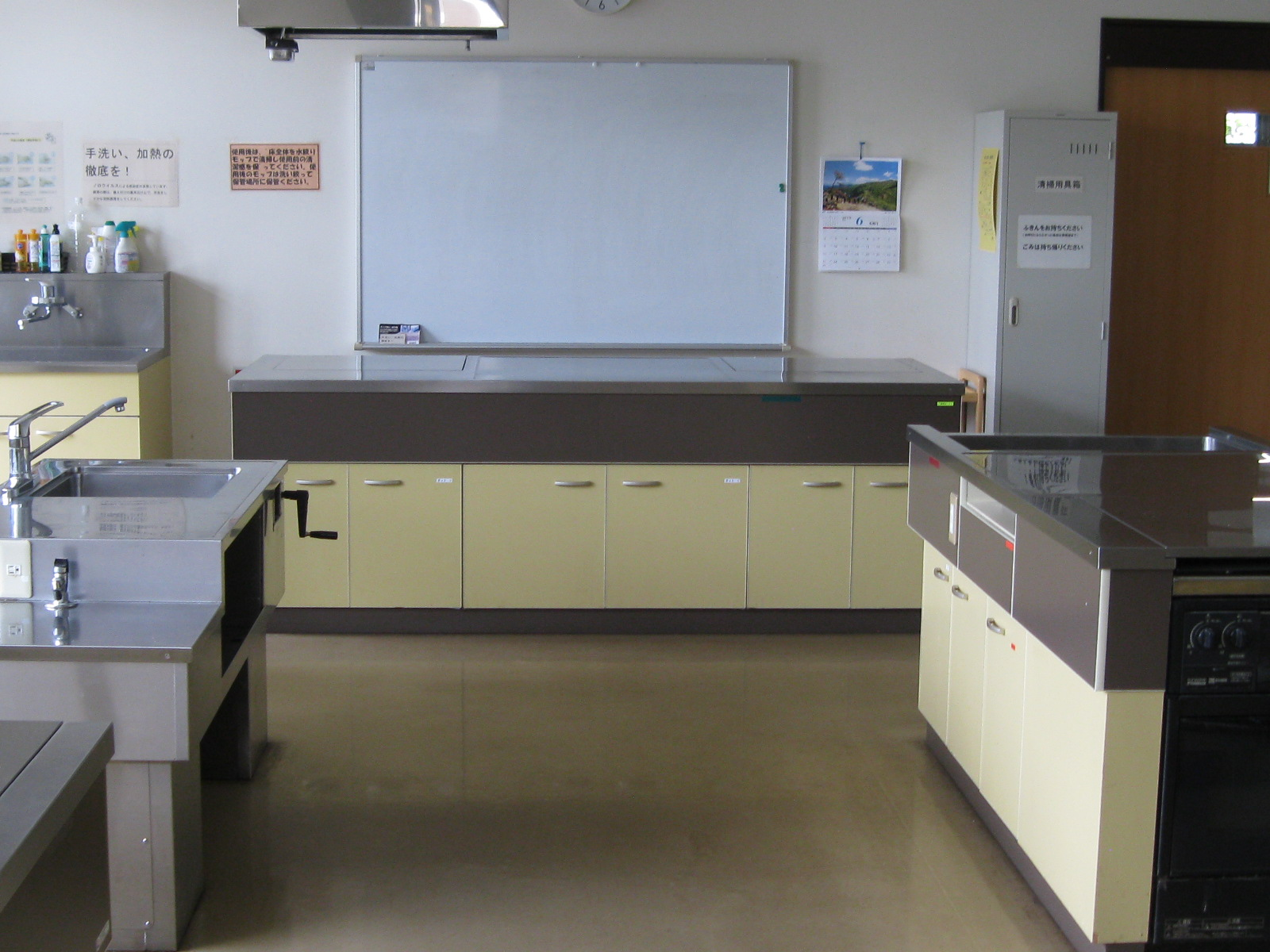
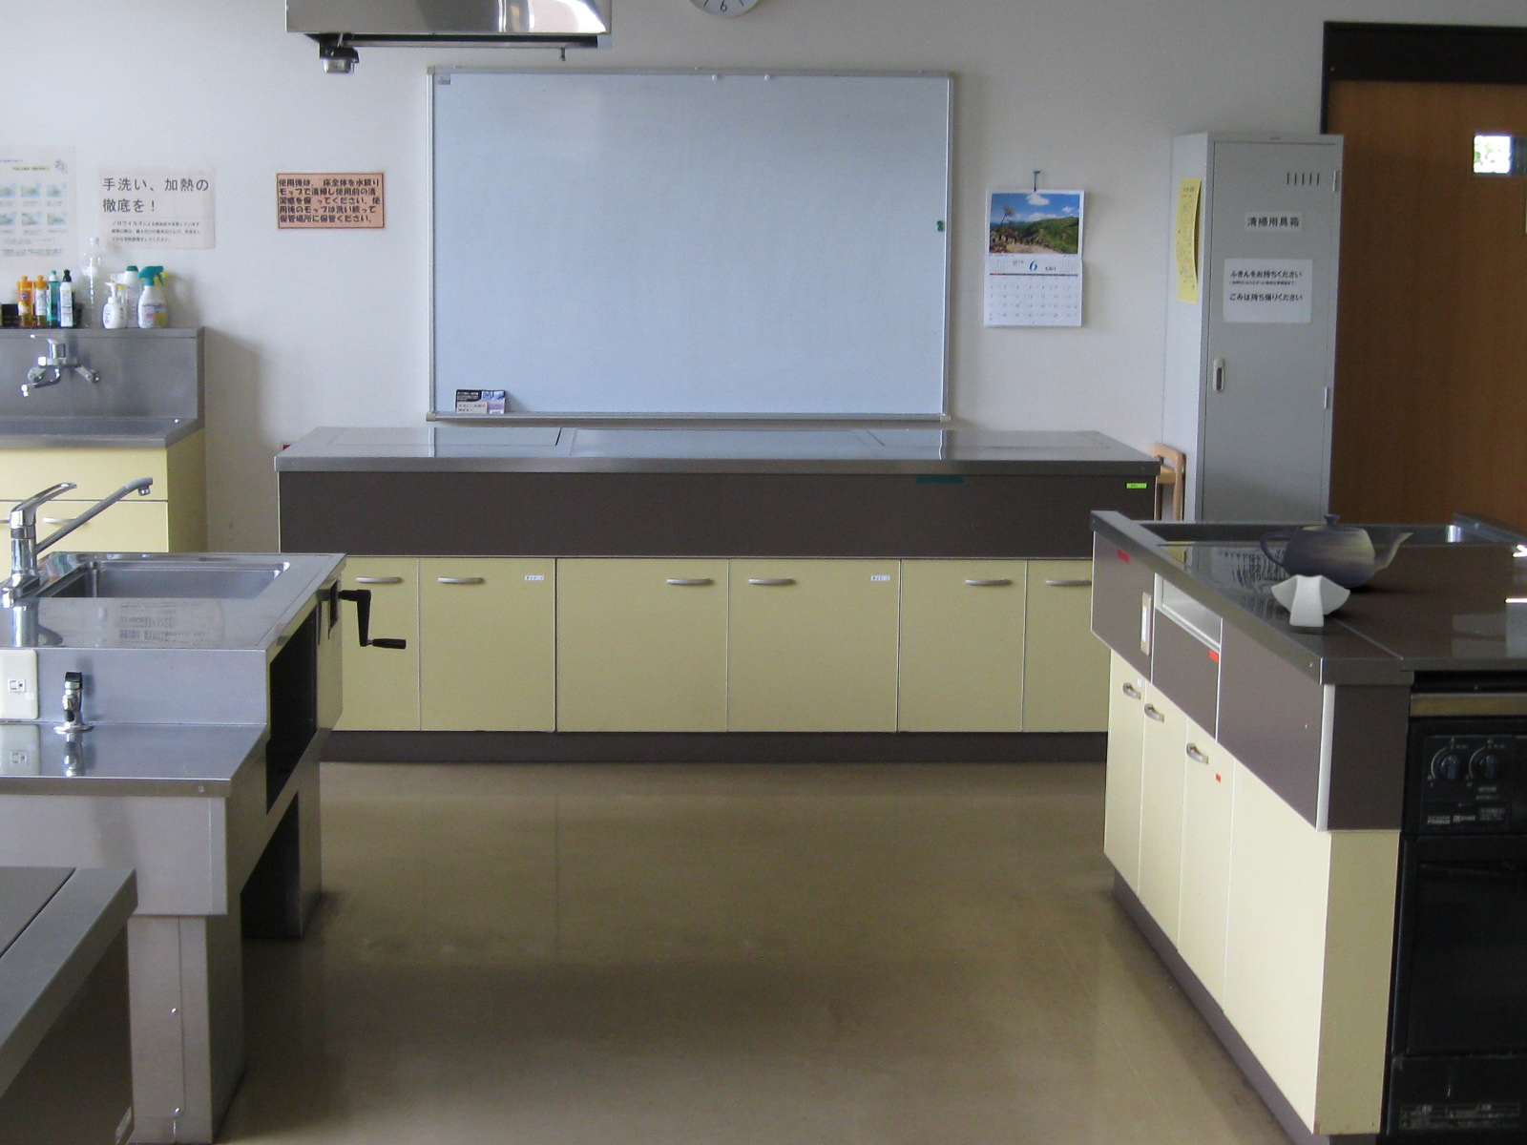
+ spoon rest [1270,575,1351,628]
+ teapot [1259,514,1414,588]
